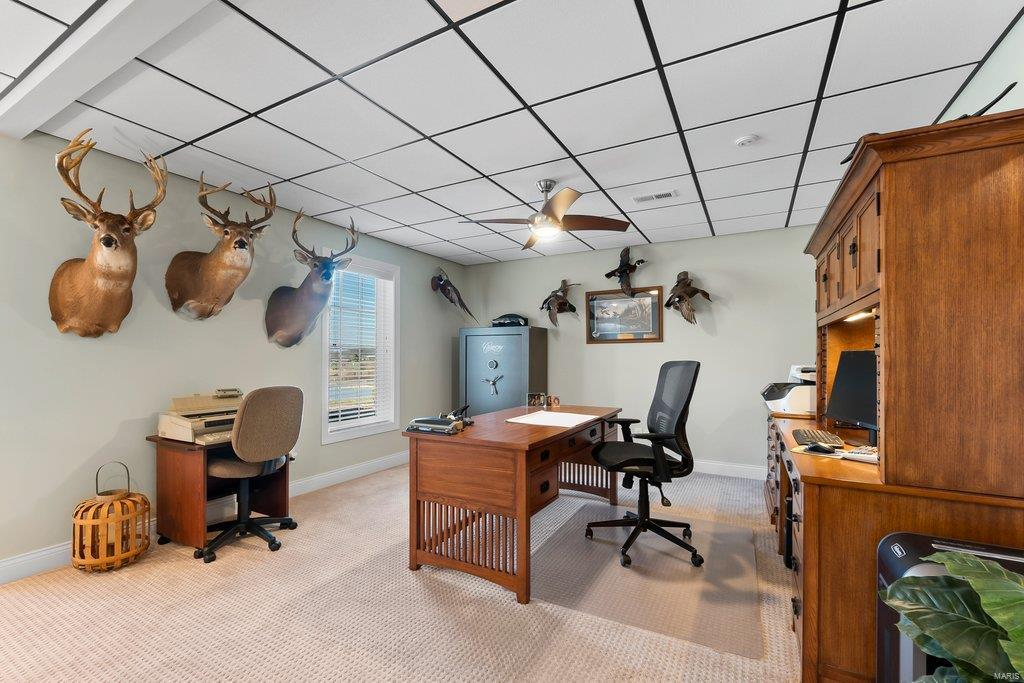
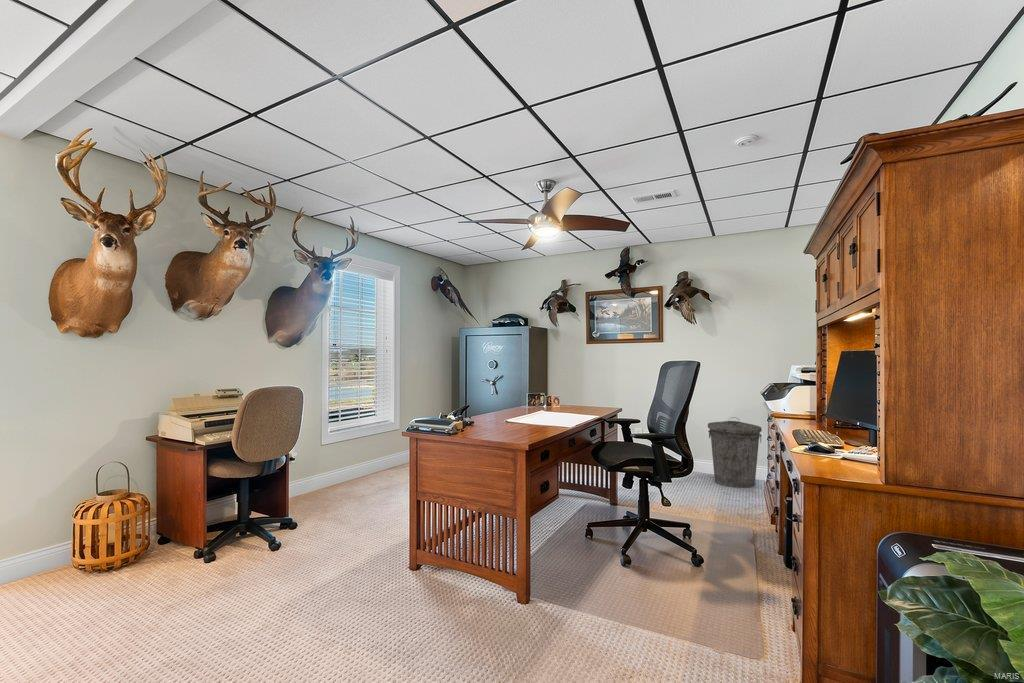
+ trash can [707,416,763,489]
